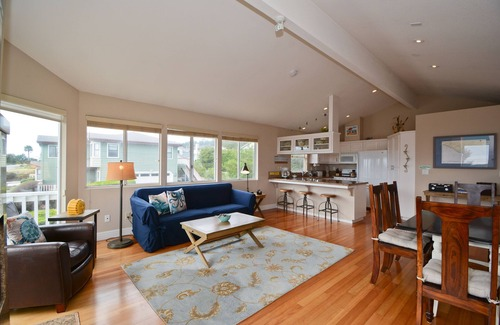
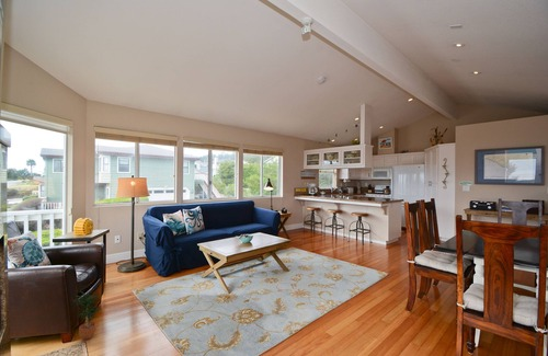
+ potted plant [72,290,102,341]
